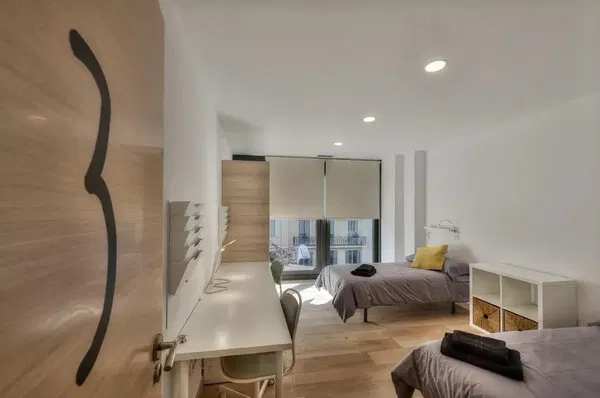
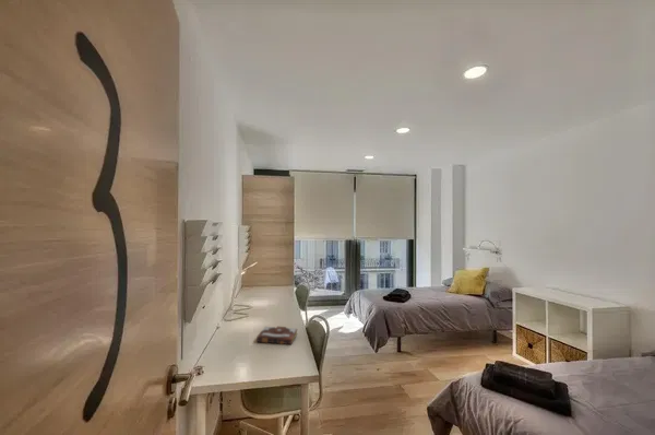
+ book [255,326,298,345]
